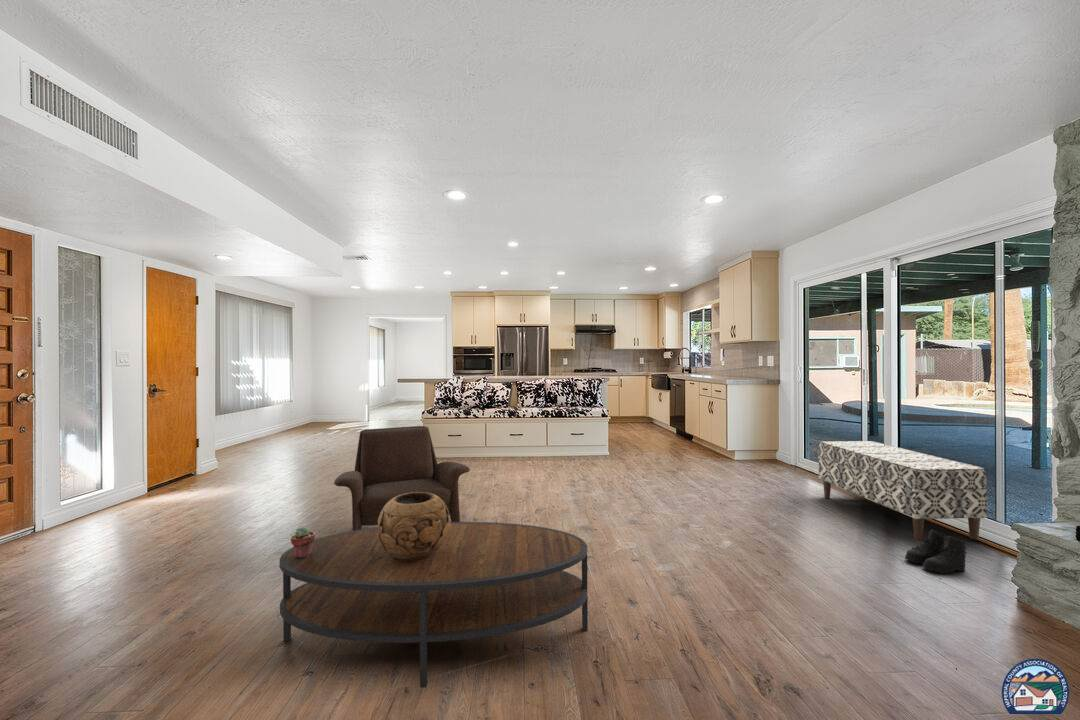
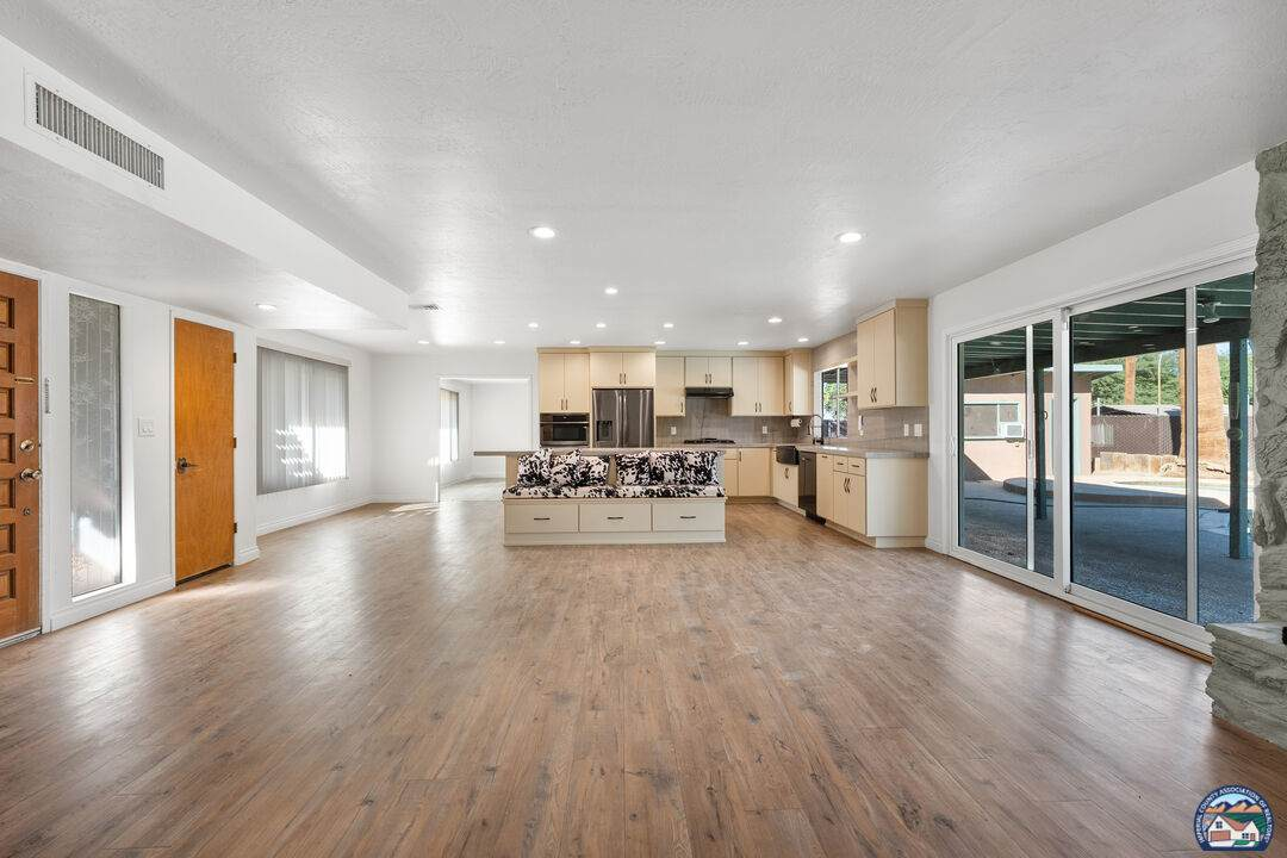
- armchair [333,425,471,531]
- decorative bowl [377,492,450,561]
- bench [818,440,988,541]
- potted succulent [290,526,316,558]
- coffee table [279,521,589,689]
- boots [904,529,968,575]
